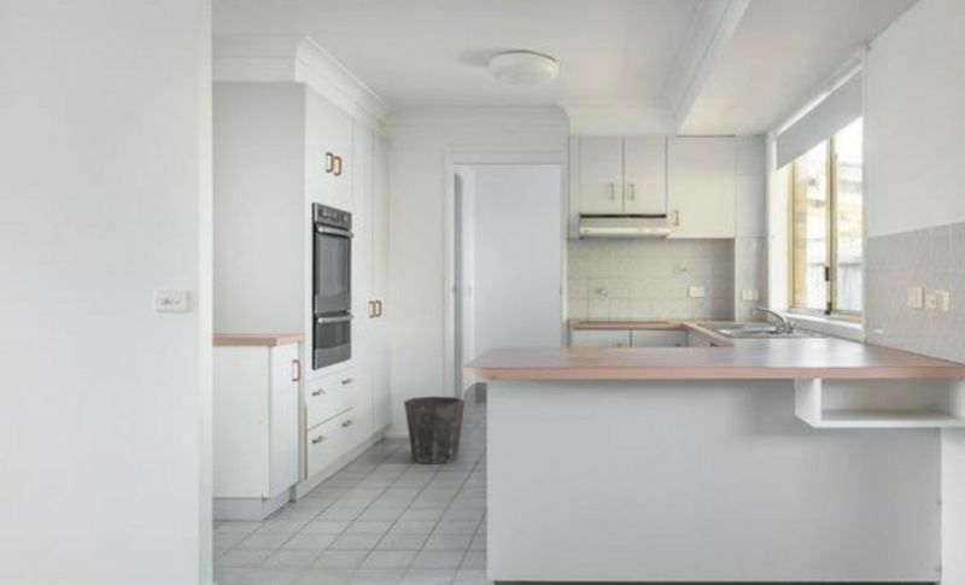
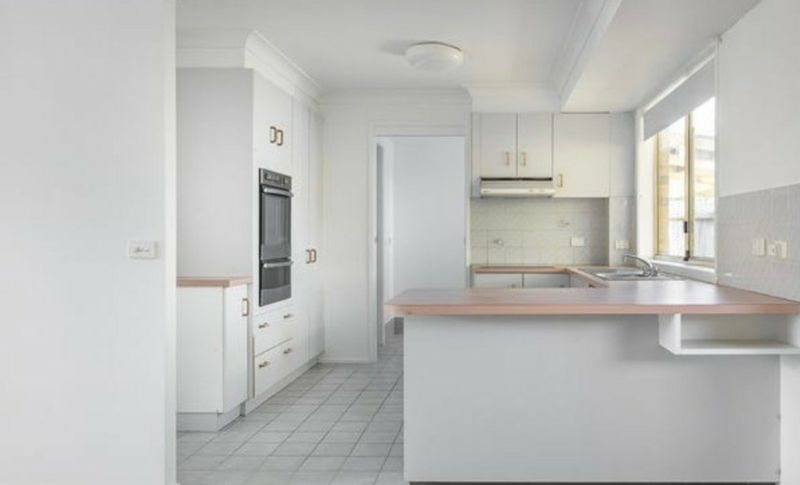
- waste bin [403,396,467,466]
